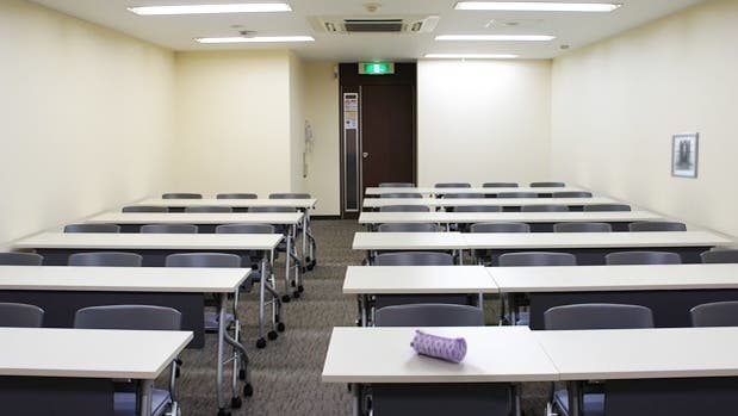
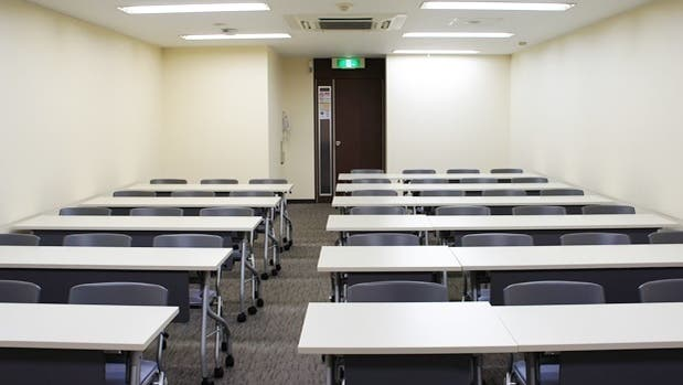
- wall art [670,131,700,180]
- pencil case [409,328,469,362]
